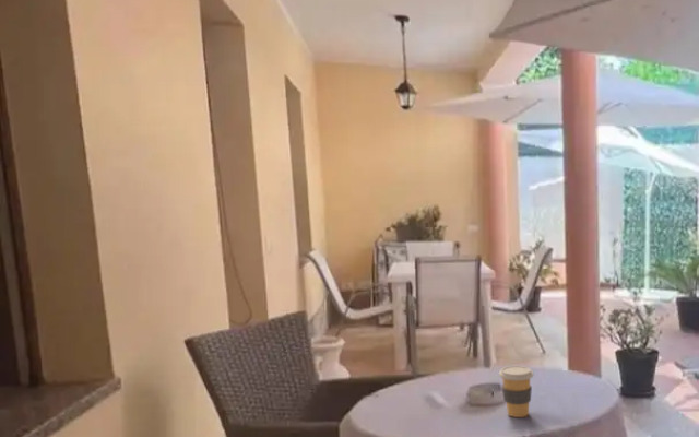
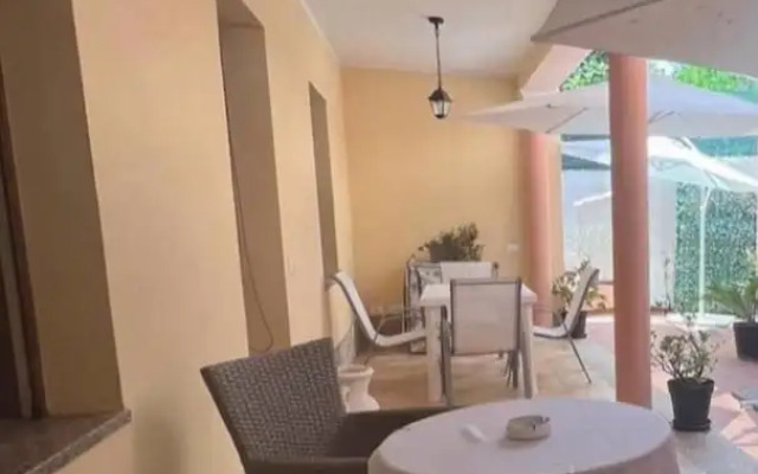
- coffee cup [498,365,534,418]
